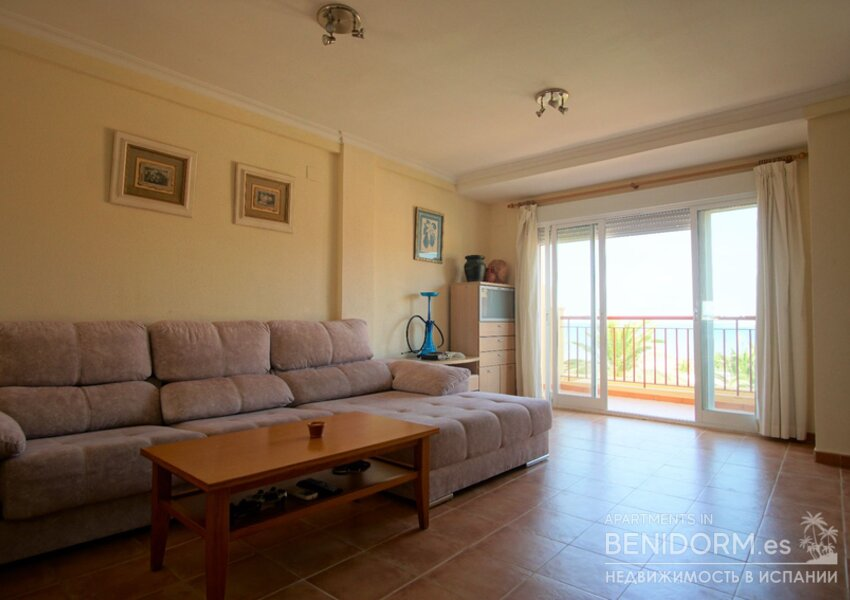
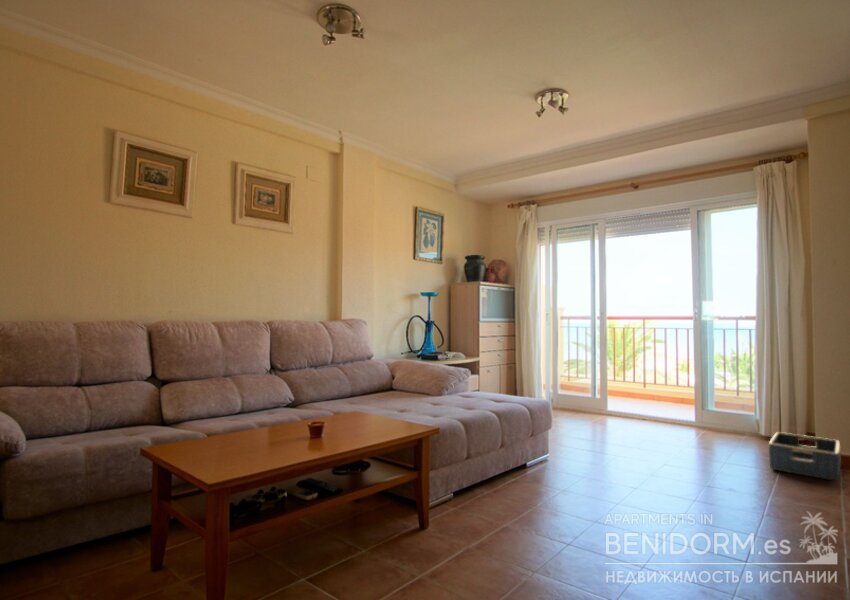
+ basket [768,431,842,481]
